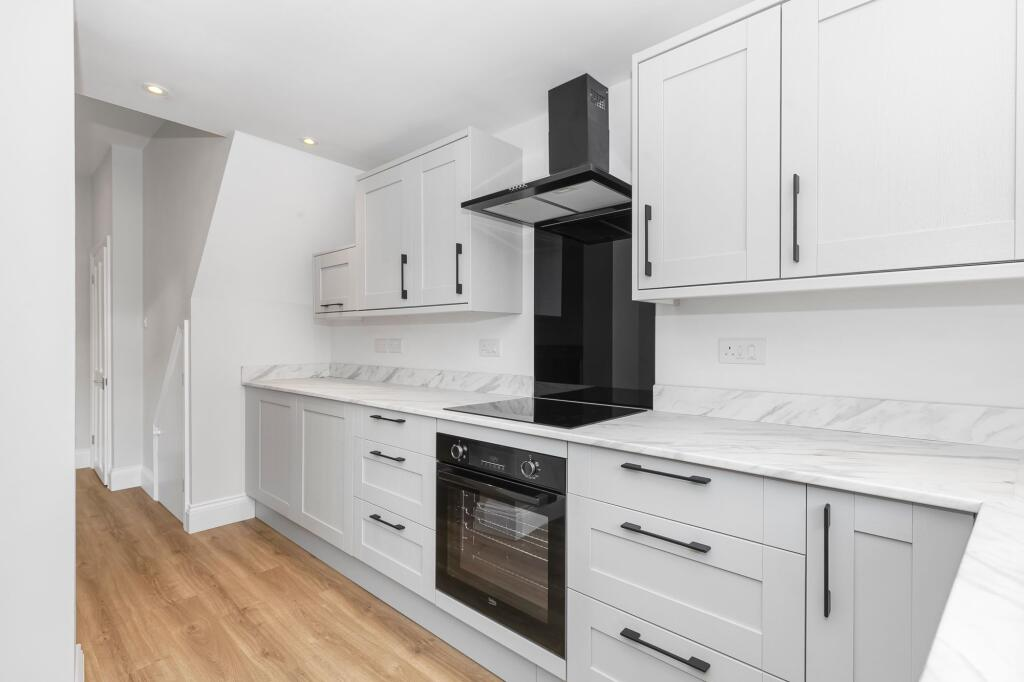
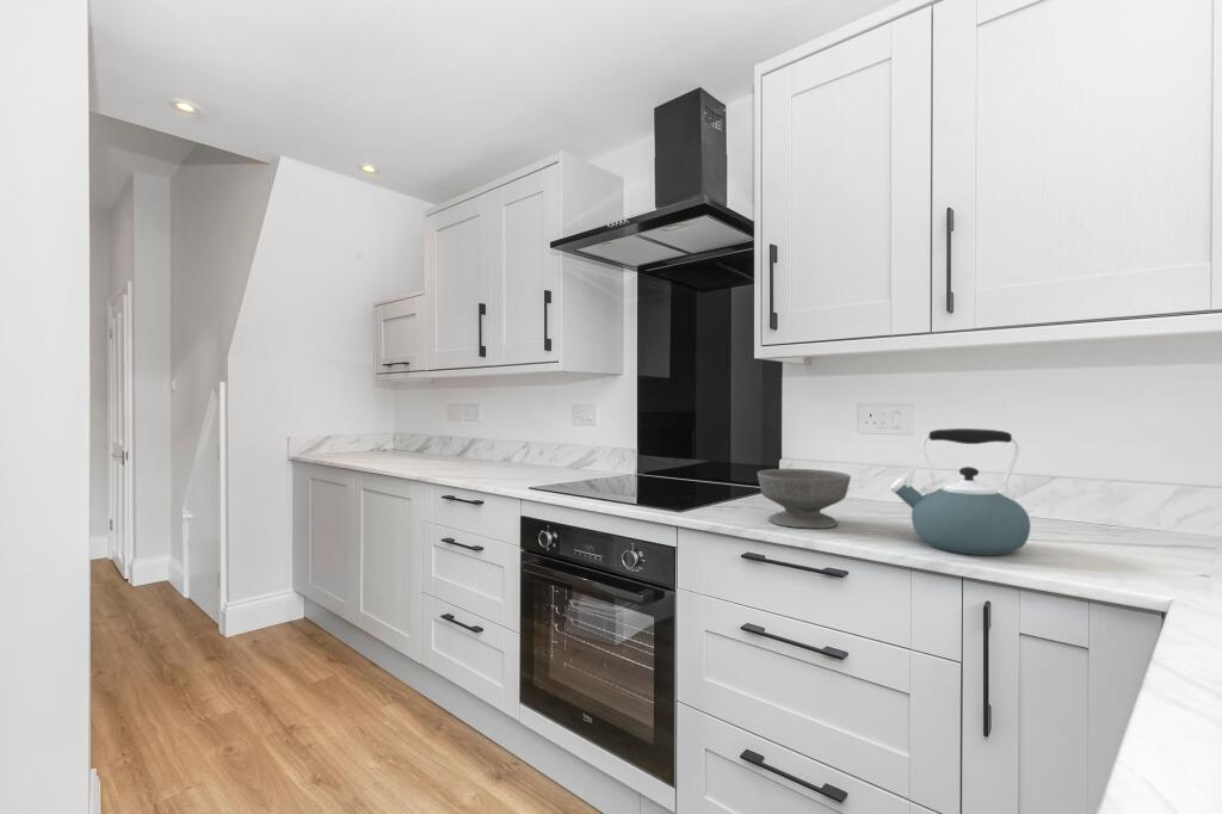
+ bowl [757,468,852,529]
+ kettle [889,427,1031,556]
